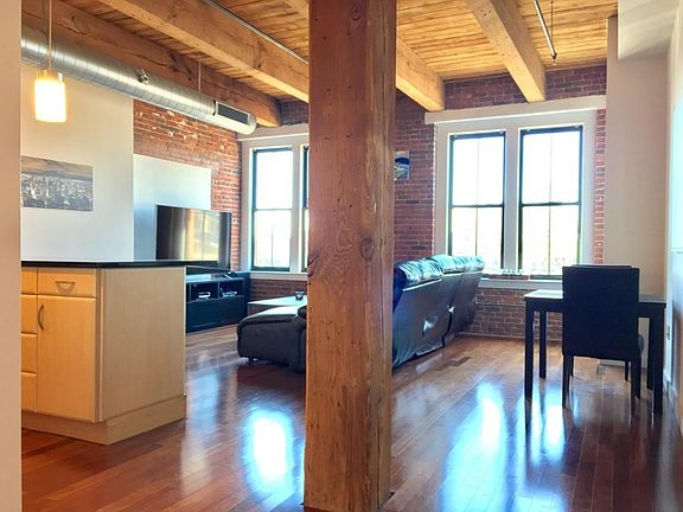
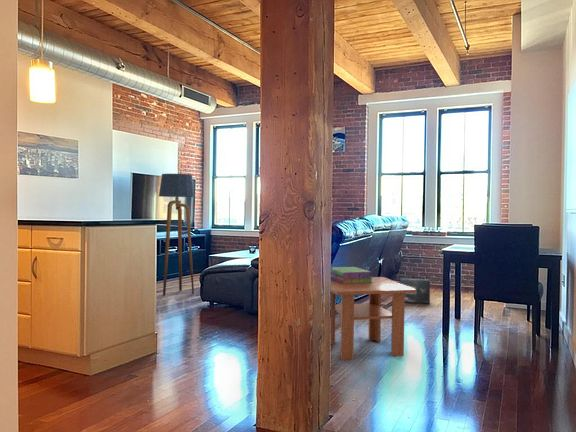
+ box [398,277,431,305]
+ coffee table [330,276,416,361]
+ floor lamp [158,173,196,296]
+ stack of books [330,266,373,284]
